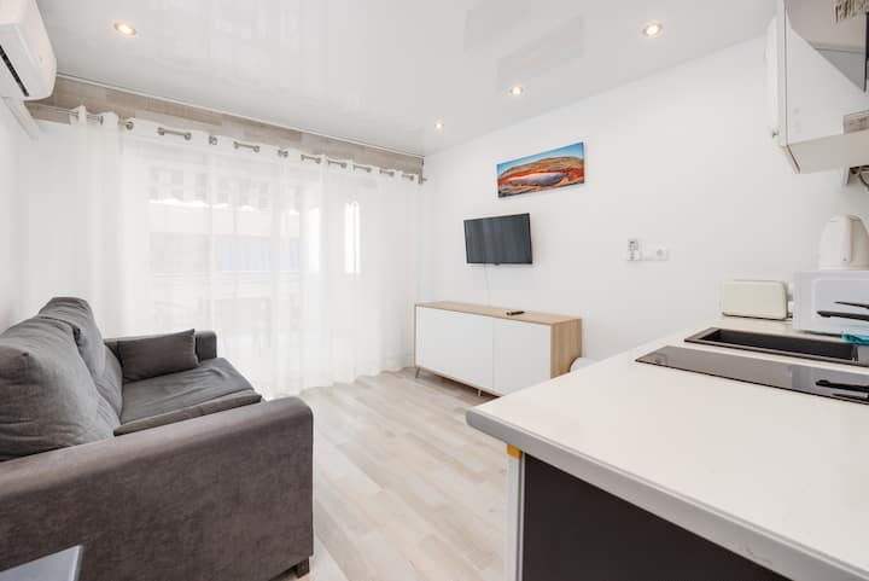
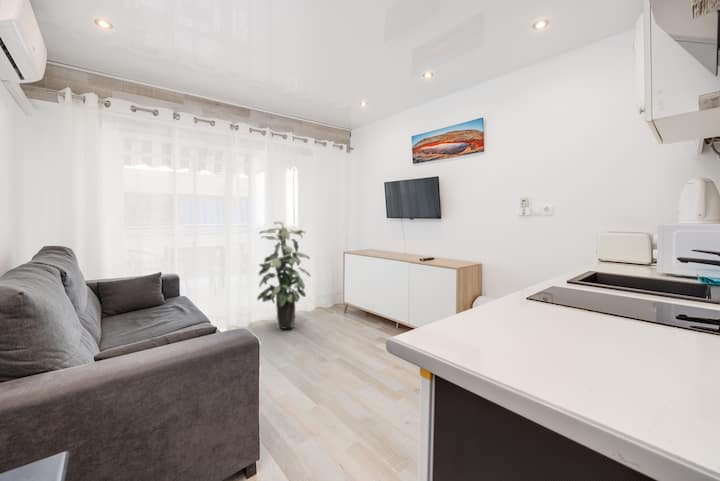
+ indoor plant [256,221,311,330]
